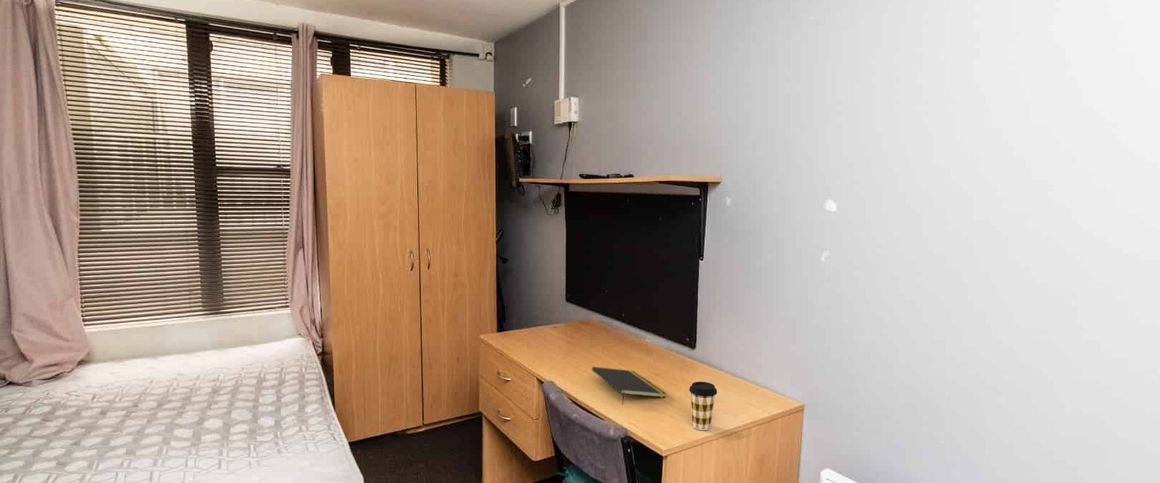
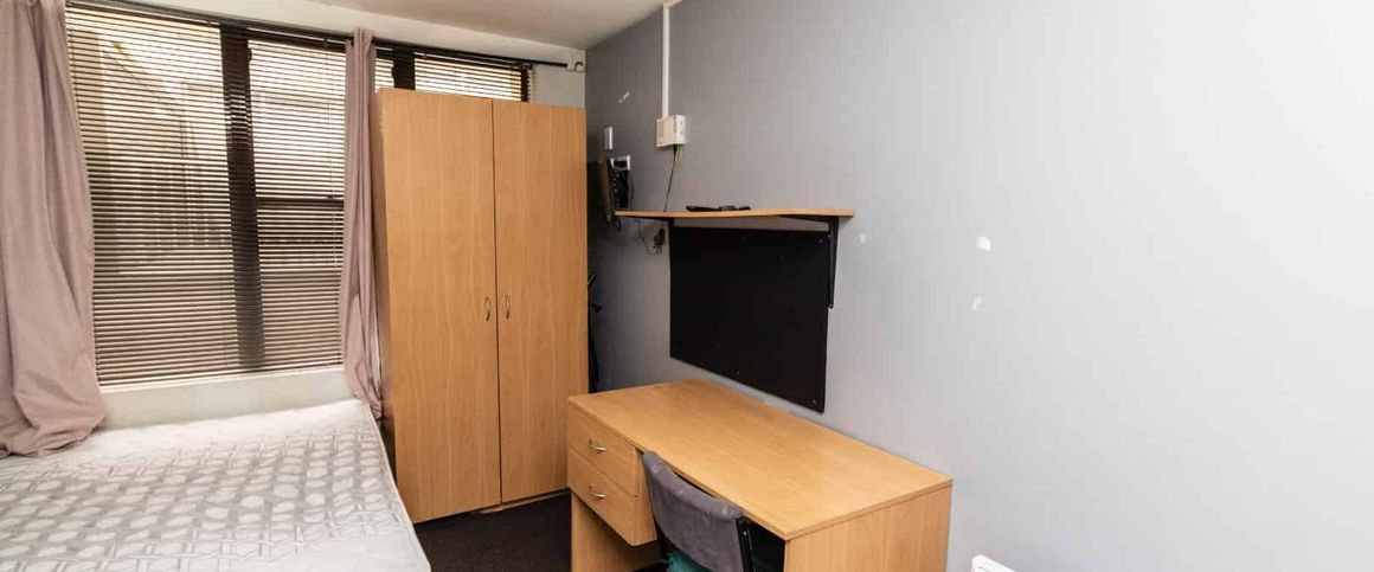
- coffee cup [688,381,718,431]
- notepad [591,366,668,405]
